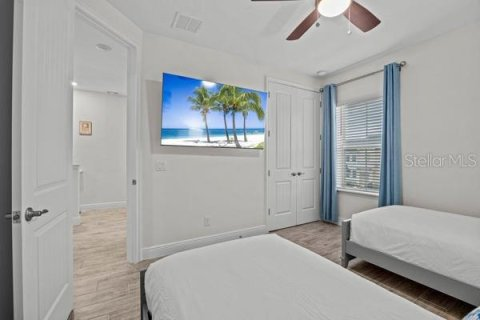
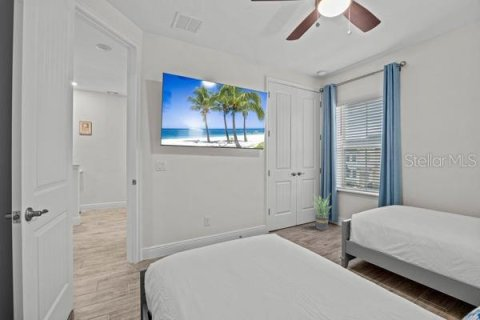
+ potted plant [311,192,333,231]
